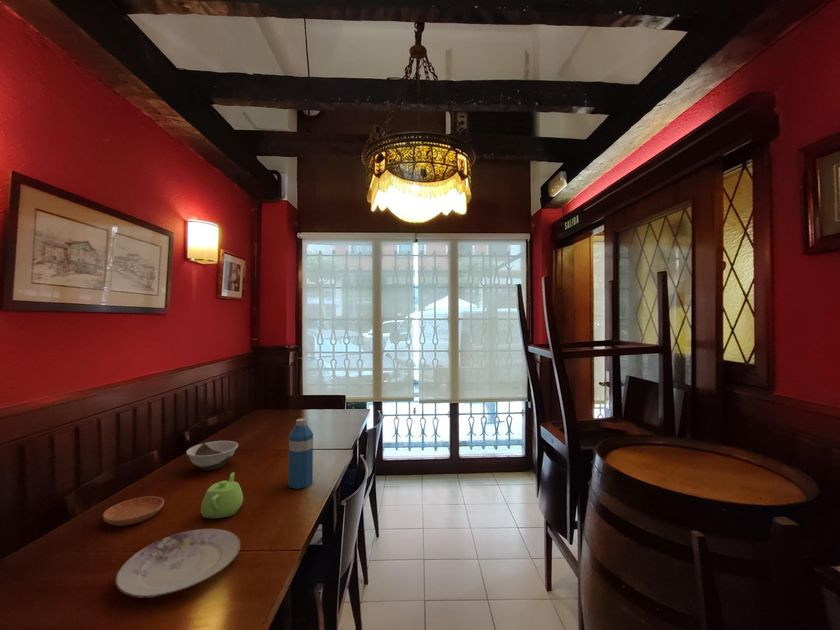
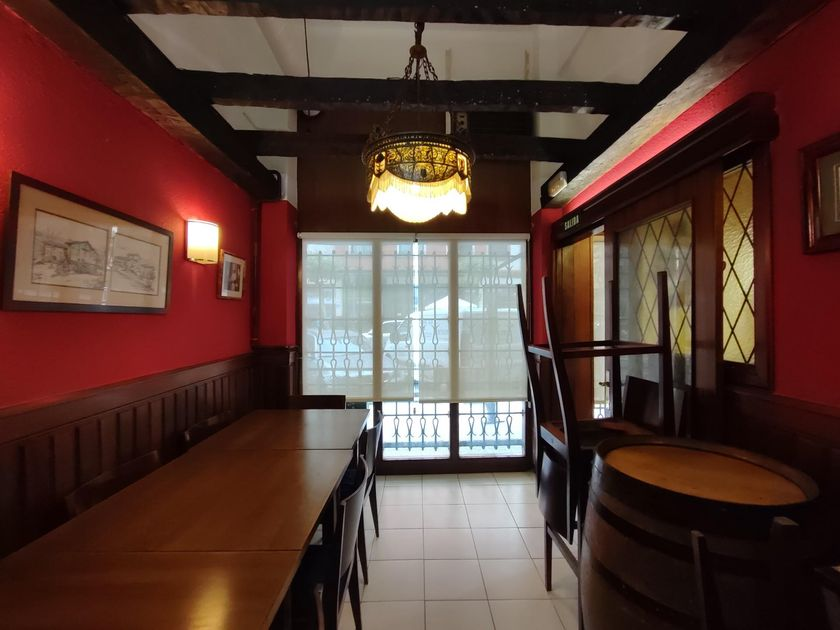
- saucer [102,495,165,527]
- plate [114,528,242,598]
- water bottle [288,417,314,490]
- teapot [200,471,244,519]
- bowl [185,440,239,471]
